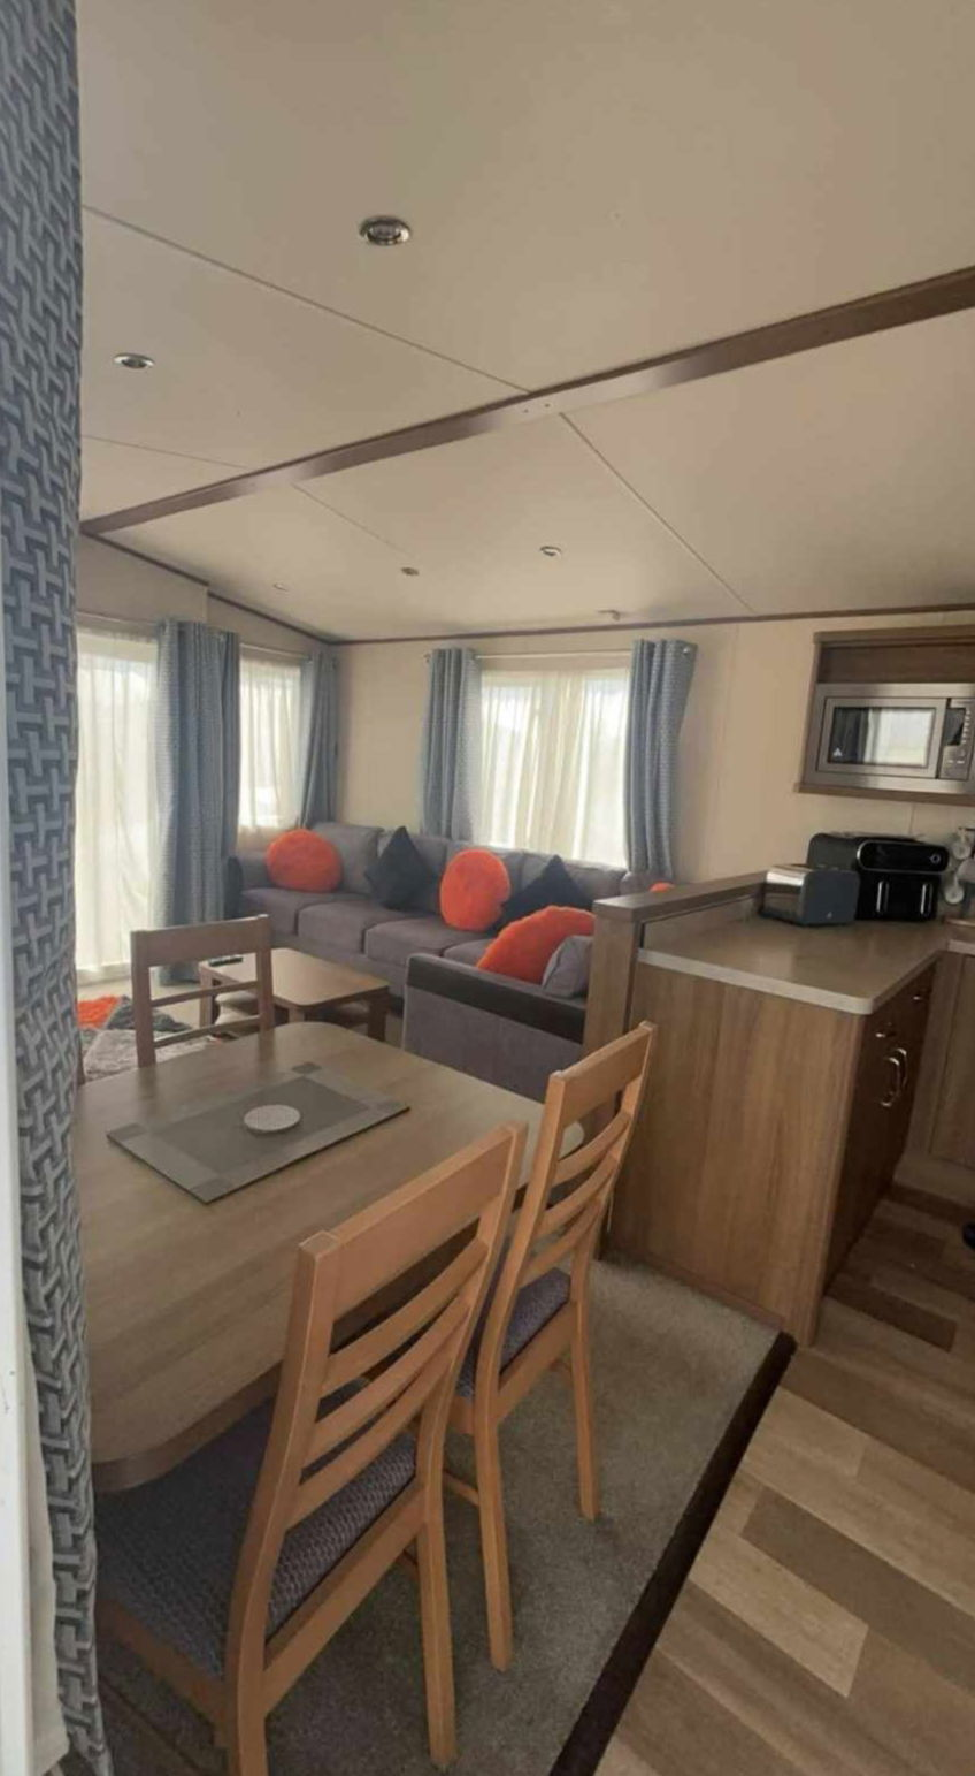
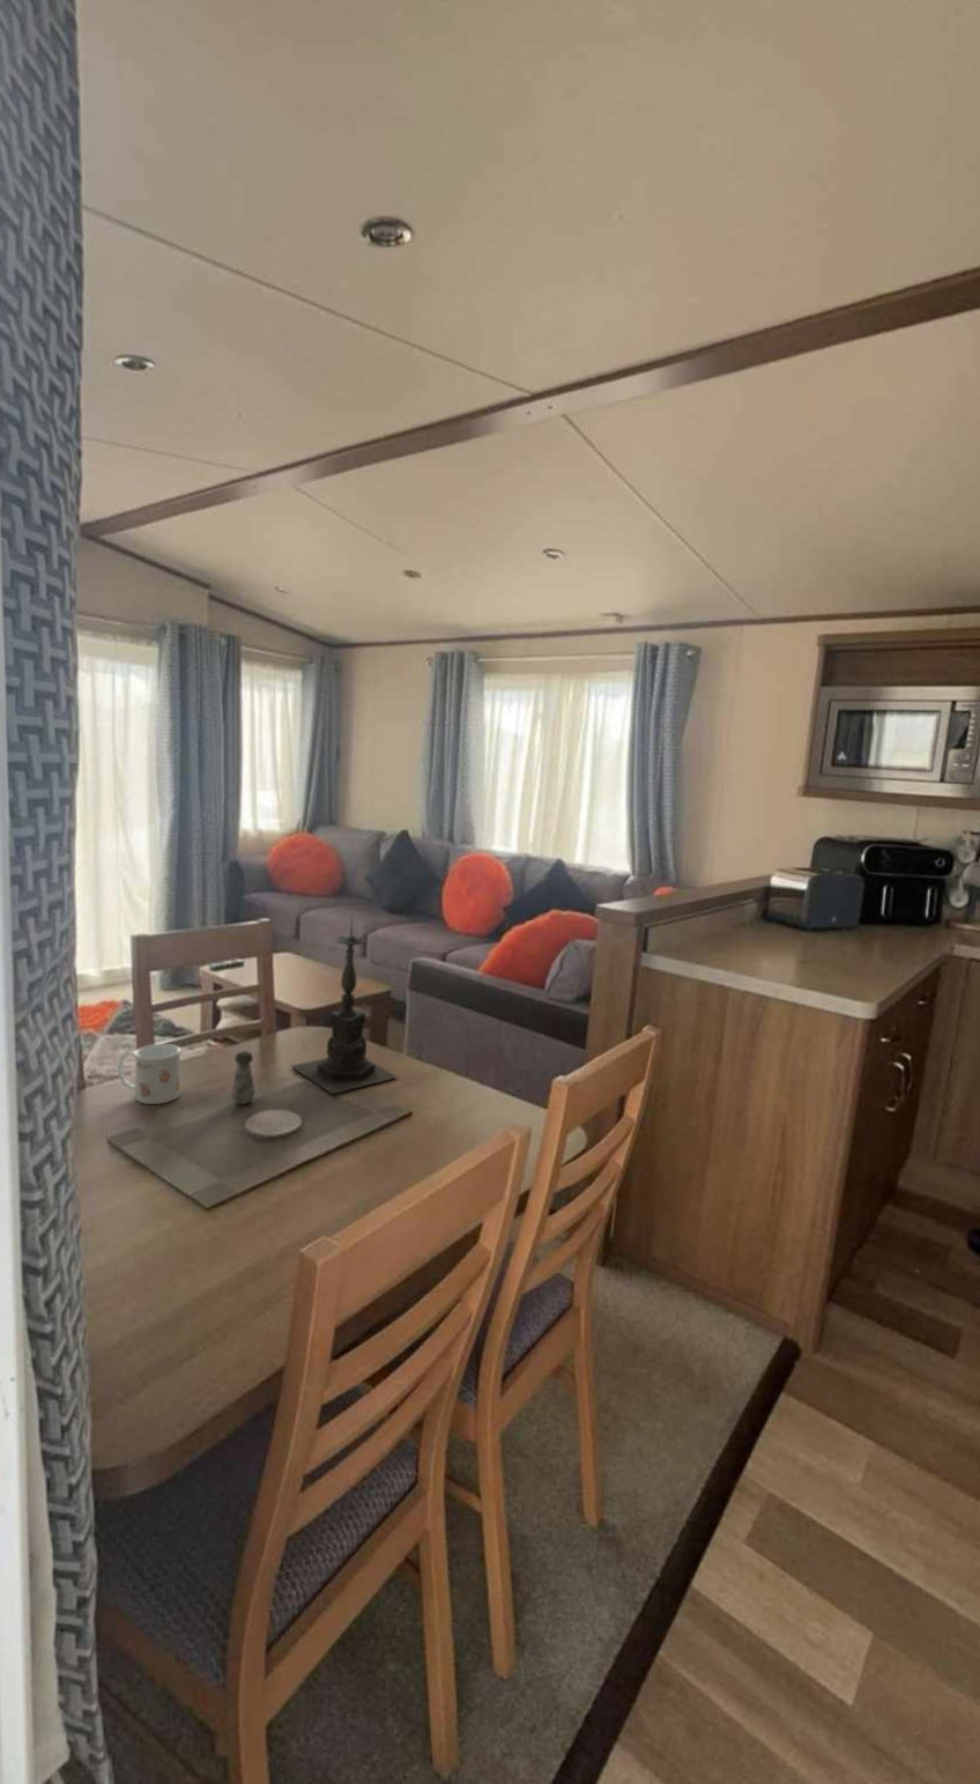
+ mug [117,1043,181,1106]
+ candle holder [288,915,398,1095]
+ salt shaker [231,1050,257,1106]
